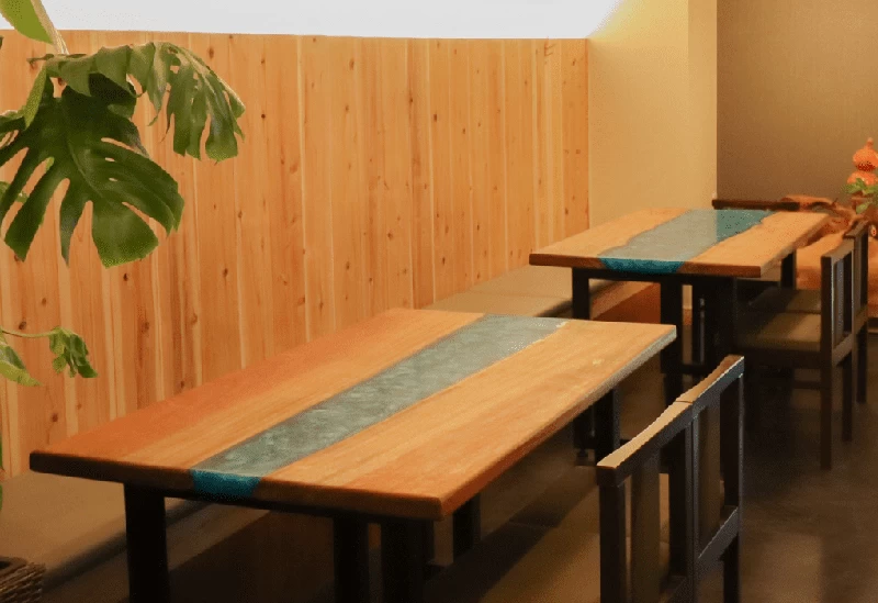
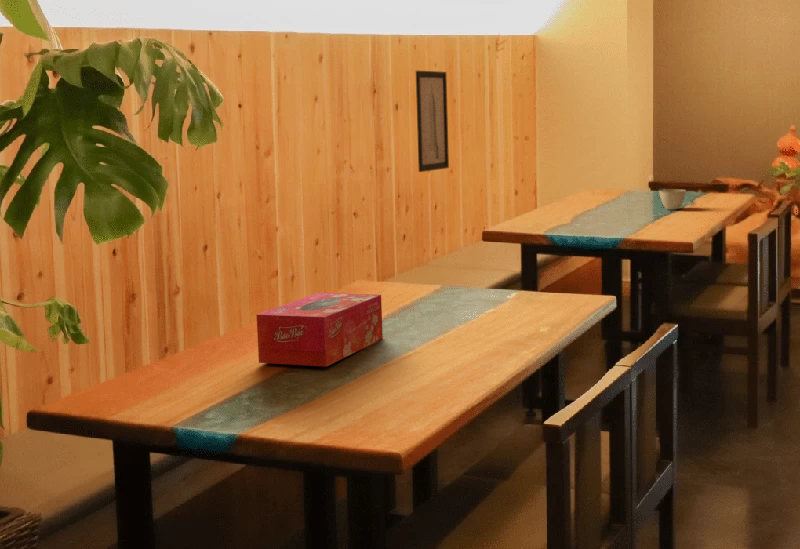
+ flower pot [658,189,687,210]
+ tissue box [256,292,384,367]
+ wall art [415,70,450,173]
